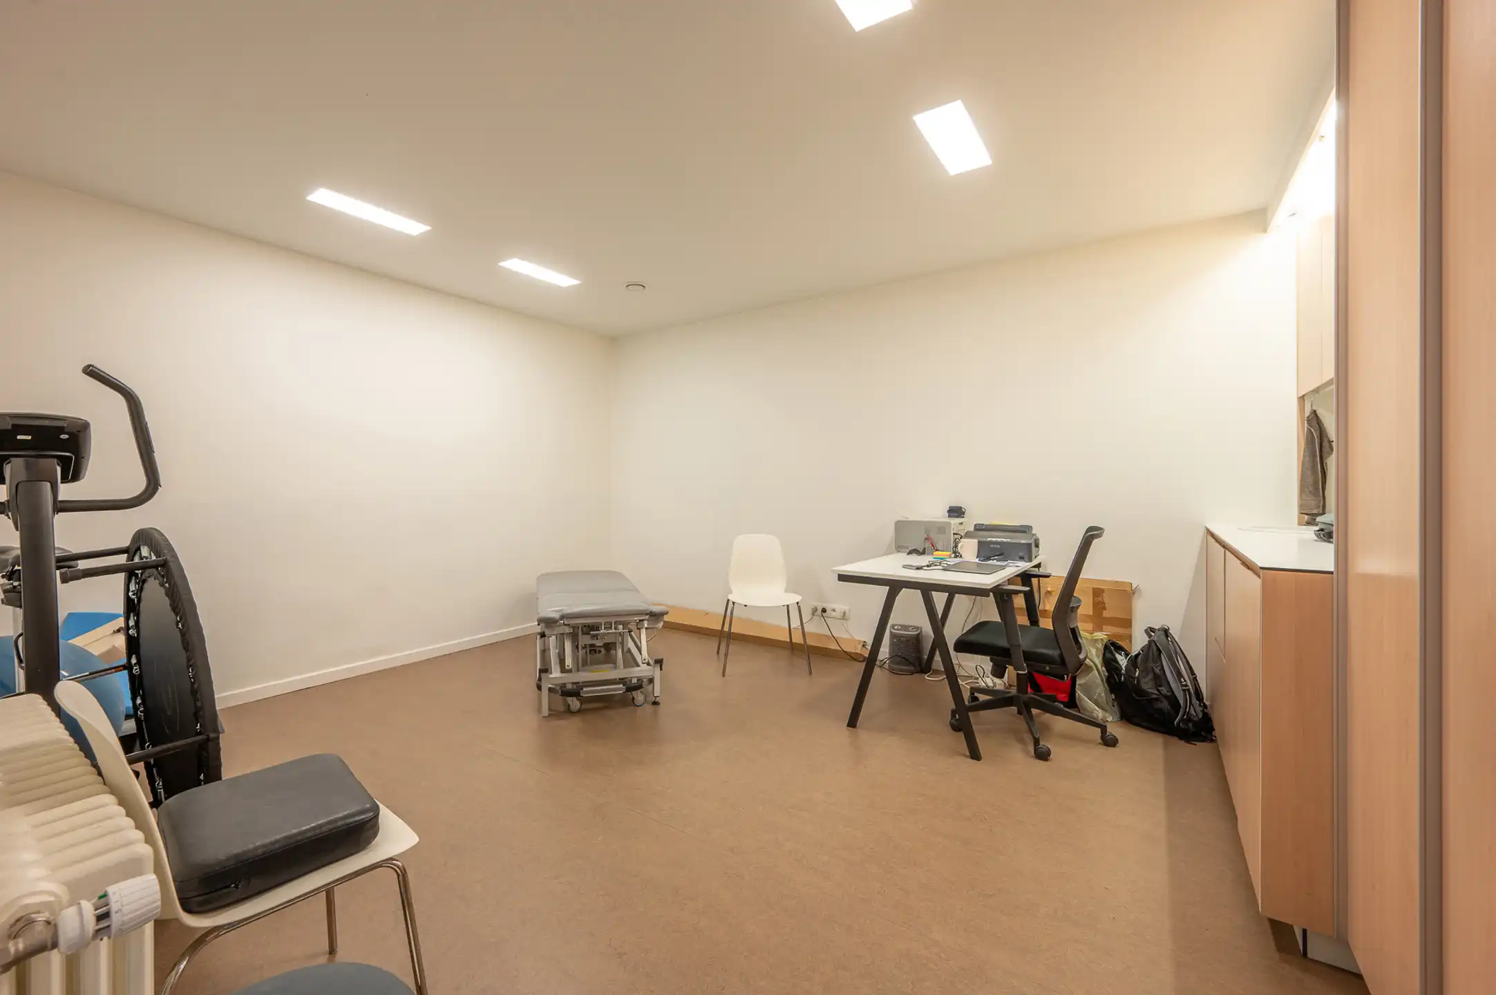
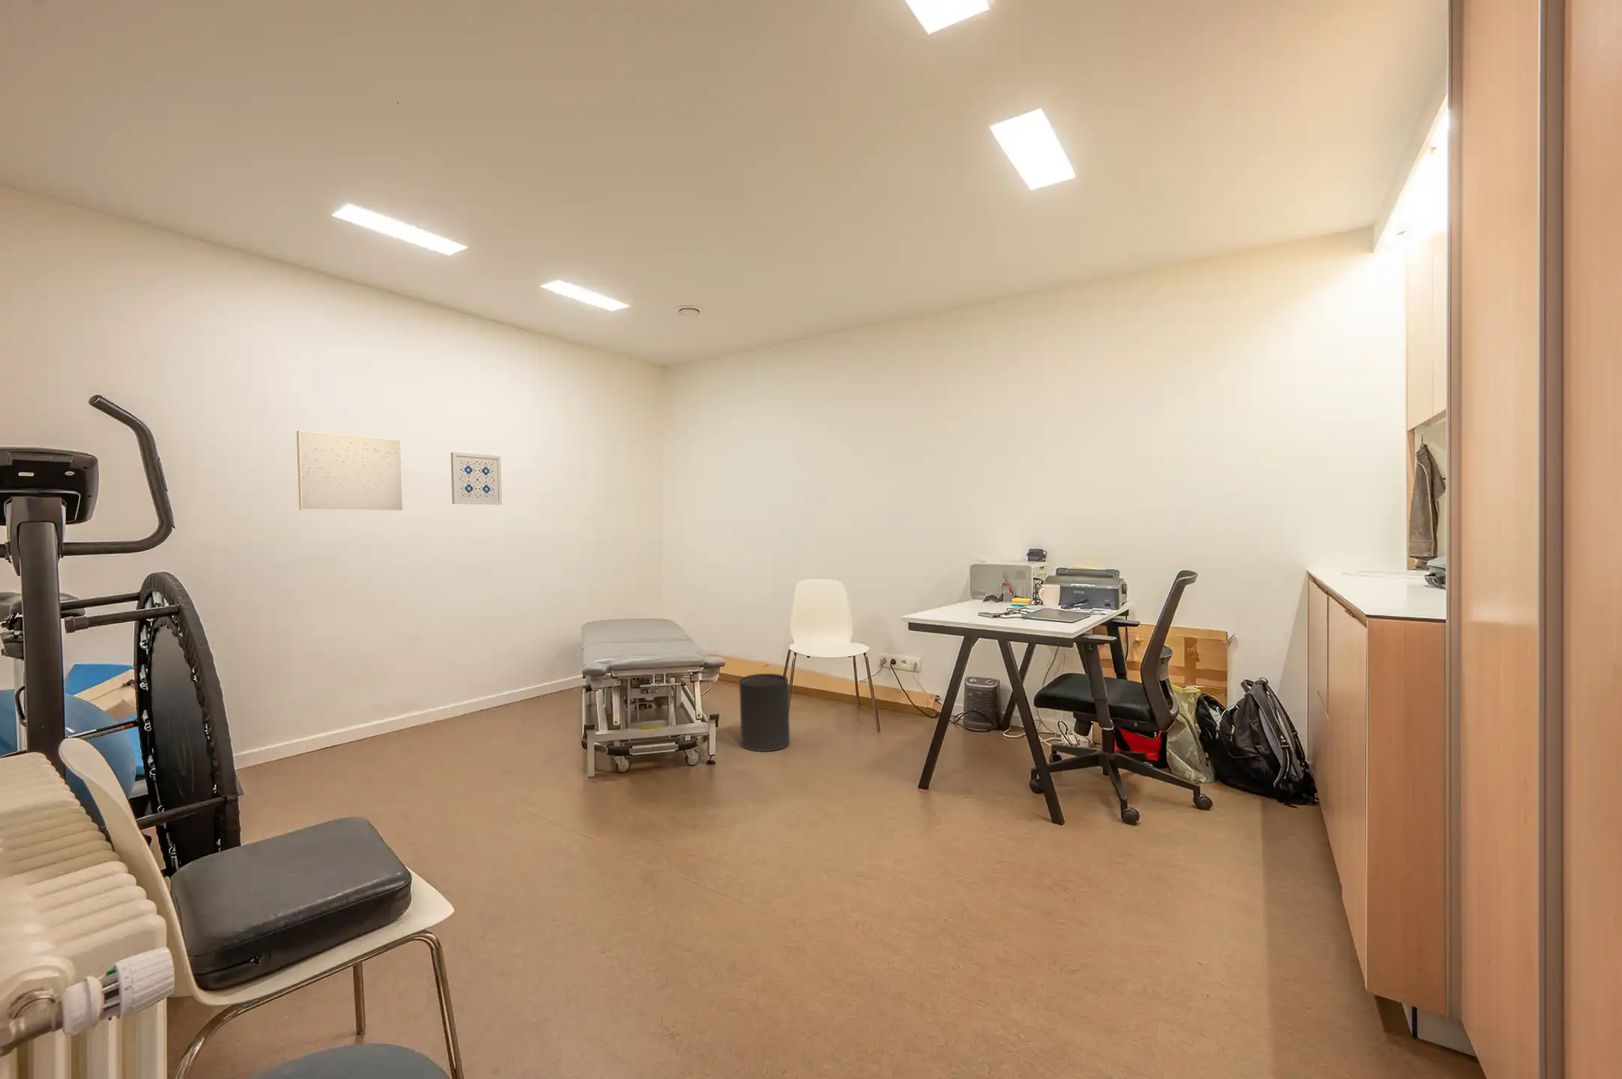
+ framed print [296,430,403,512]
+ trash can [738,673,790,753]
+ wall art [450,452,502,506]
